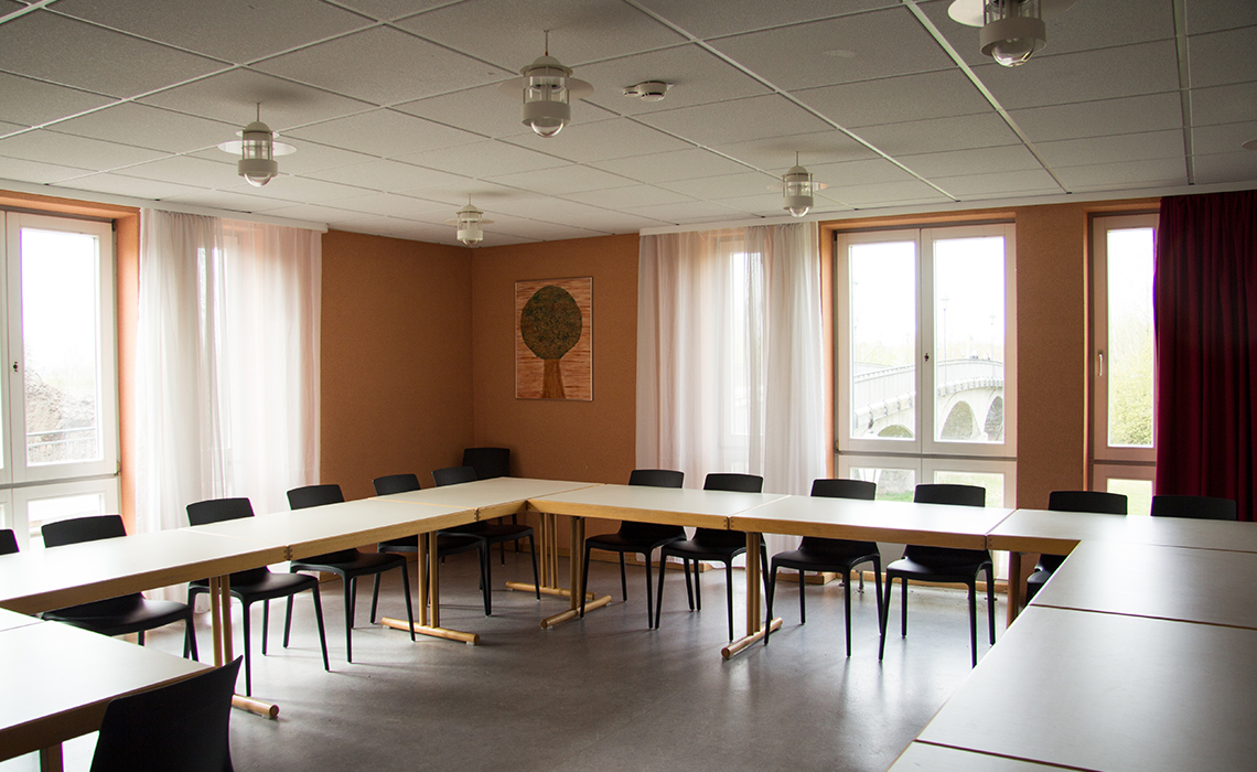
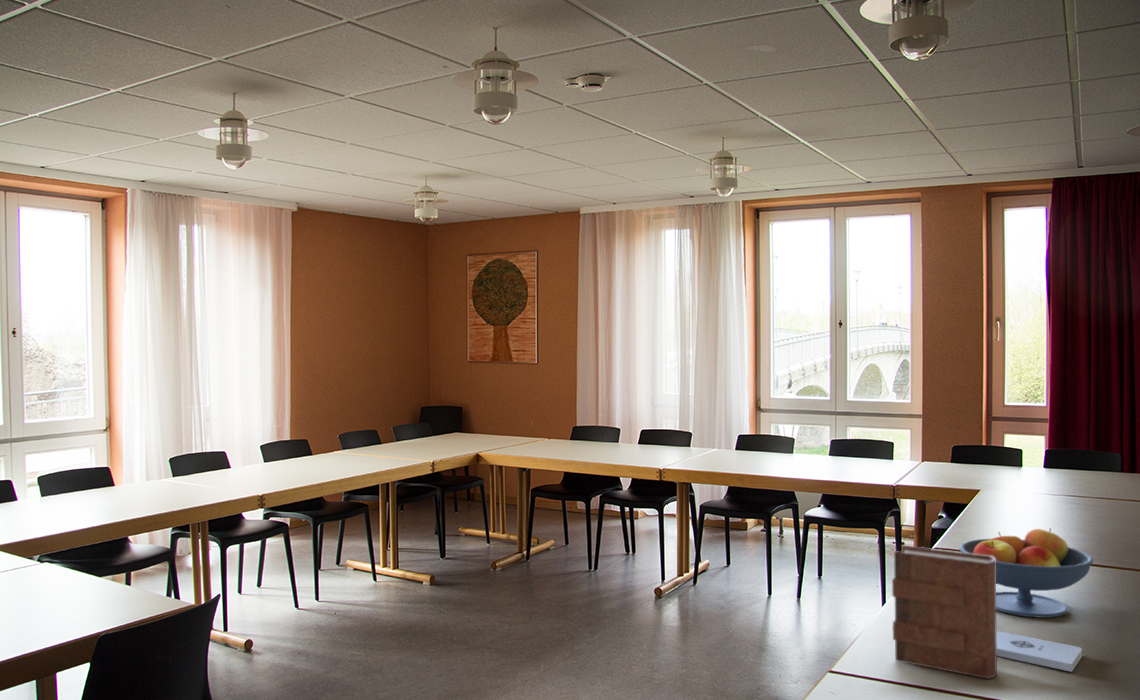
+ fruit bowl [958,527,1094,619]
+ book [891,544,998,680]
+ notepad [996,630,1083,673]
